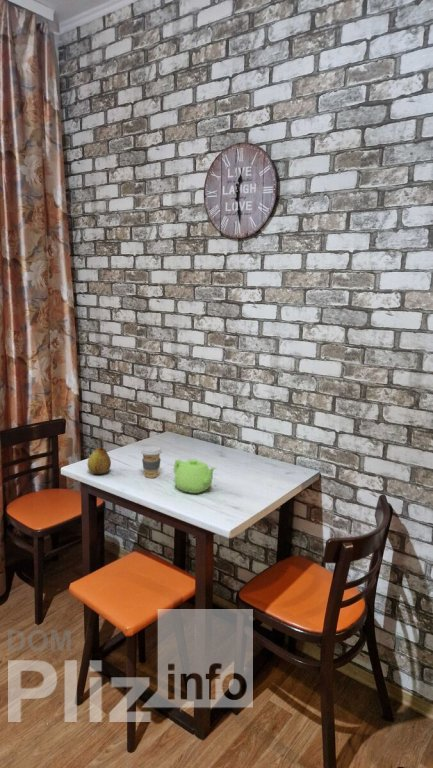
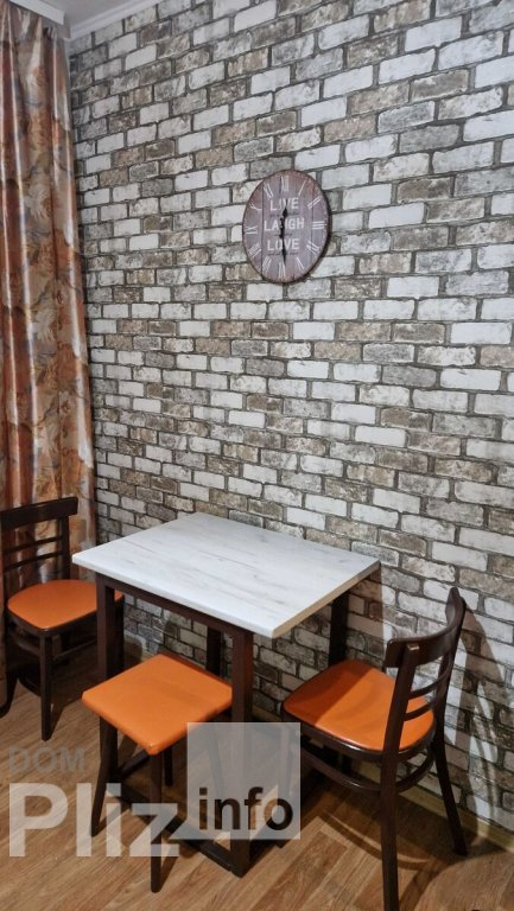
- coffee cup [140,445,163,479]
- fruit [87,444,112,475]
- teapot [172,458,218,494]
